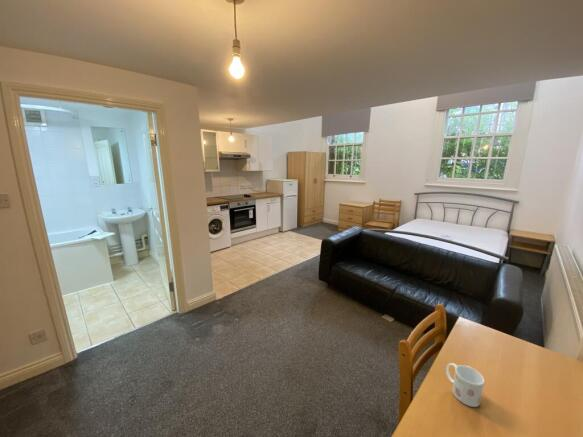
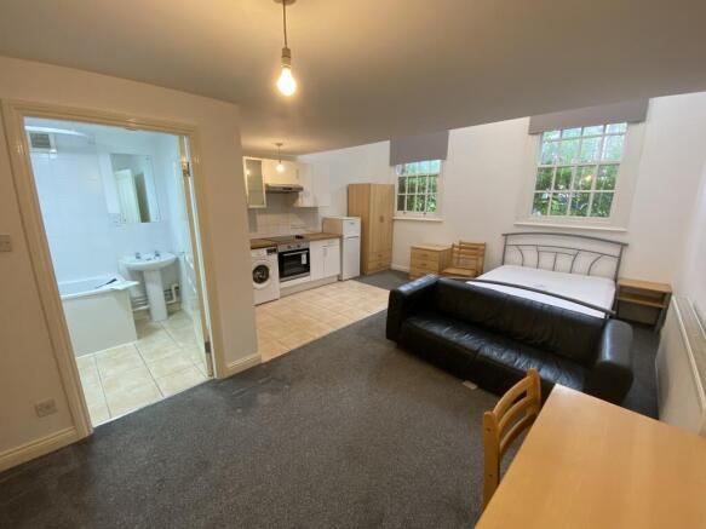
- mug [445,362,485,408]
